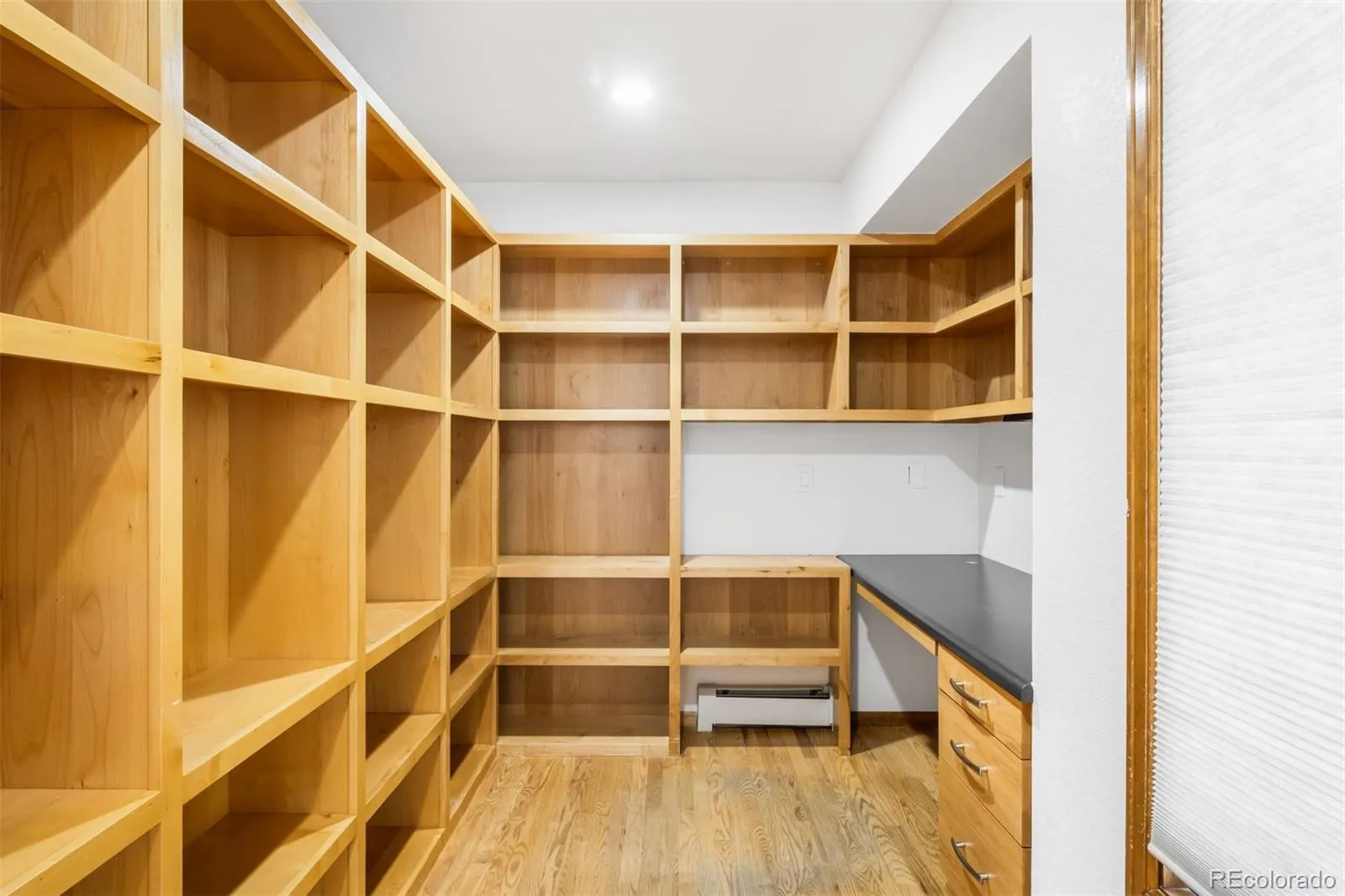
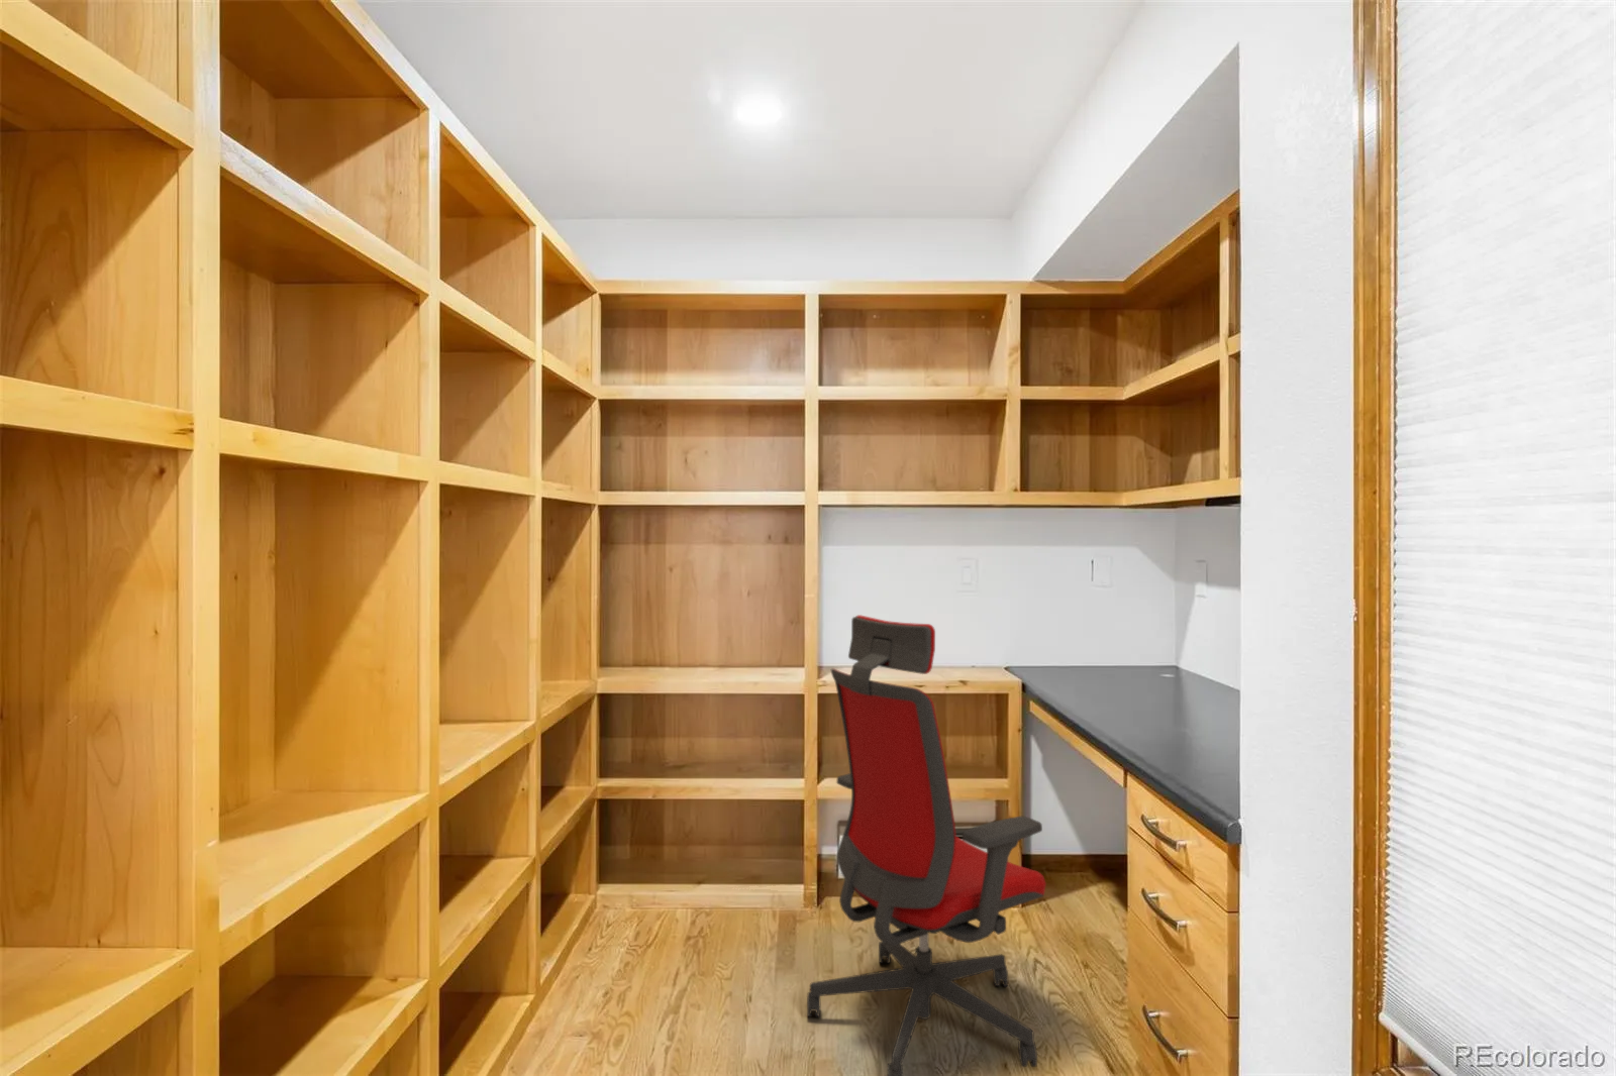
+ office chair [806,614,1048,1076]
